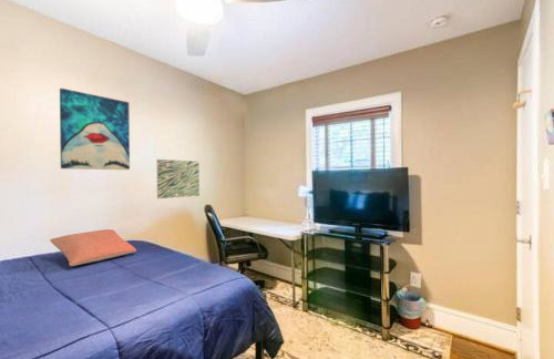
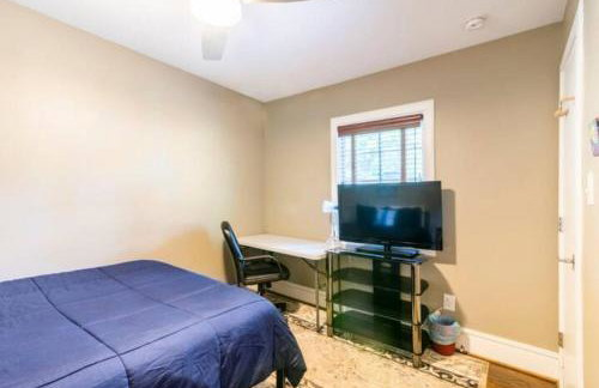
- wall art [156,158,201,199]
- pillow [49,228,137,267]
- wall art [59,88,131,171]
